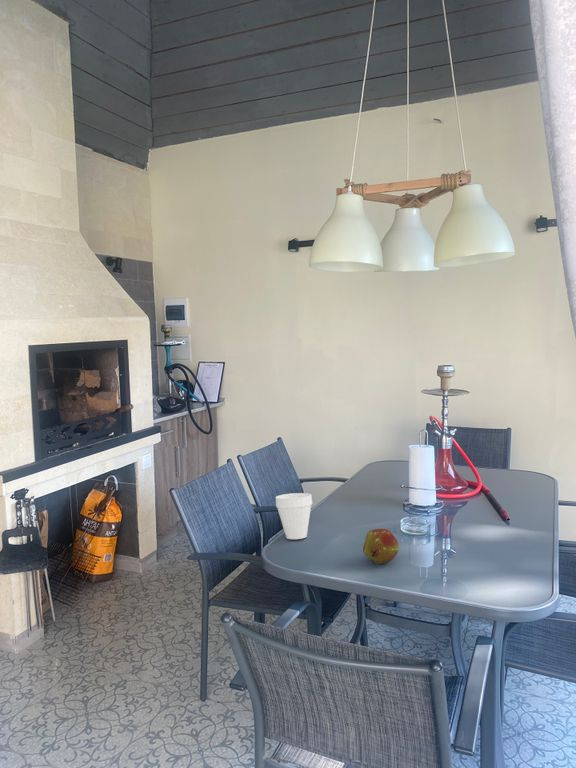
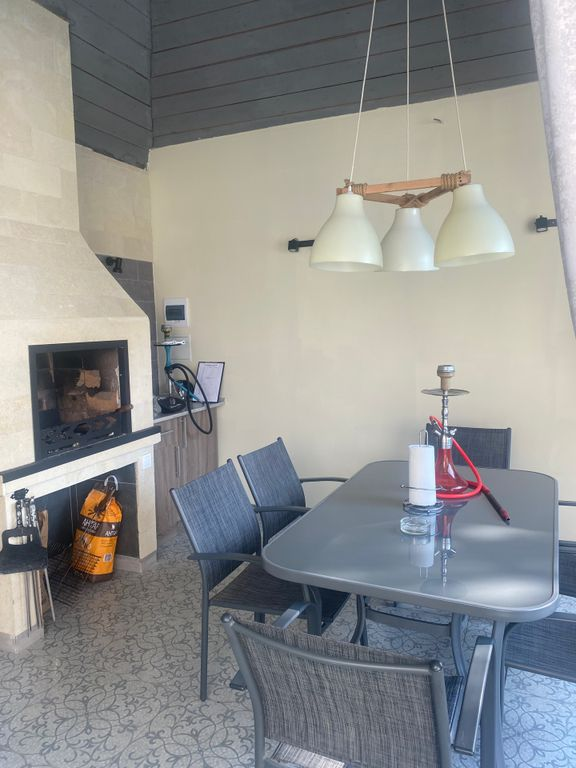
- cup [275,492,313,540]
- fruit [362,528,400,565]
